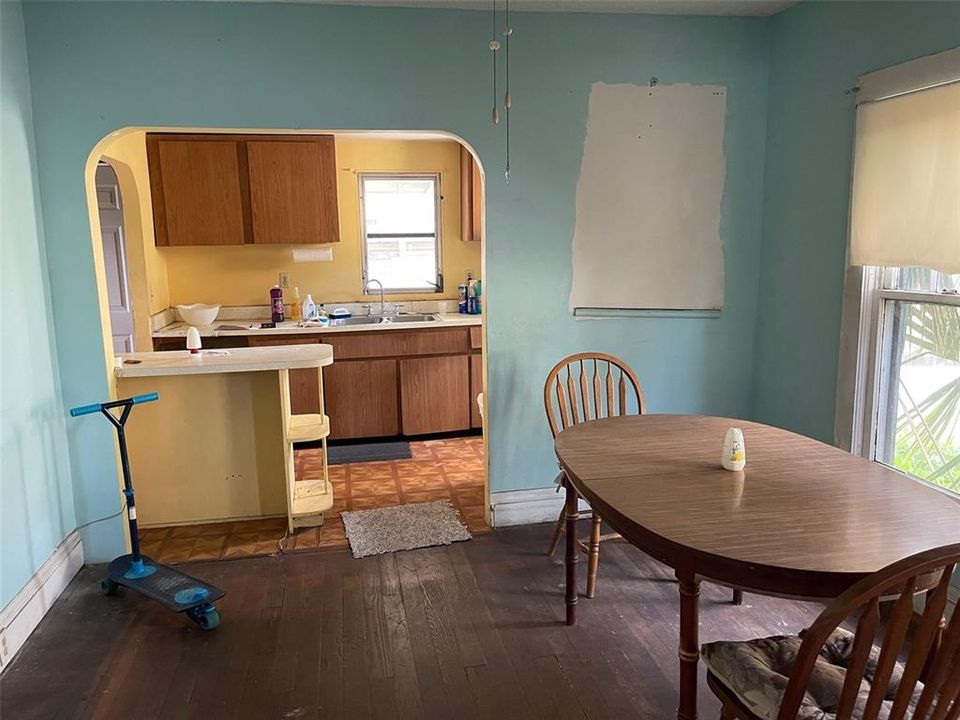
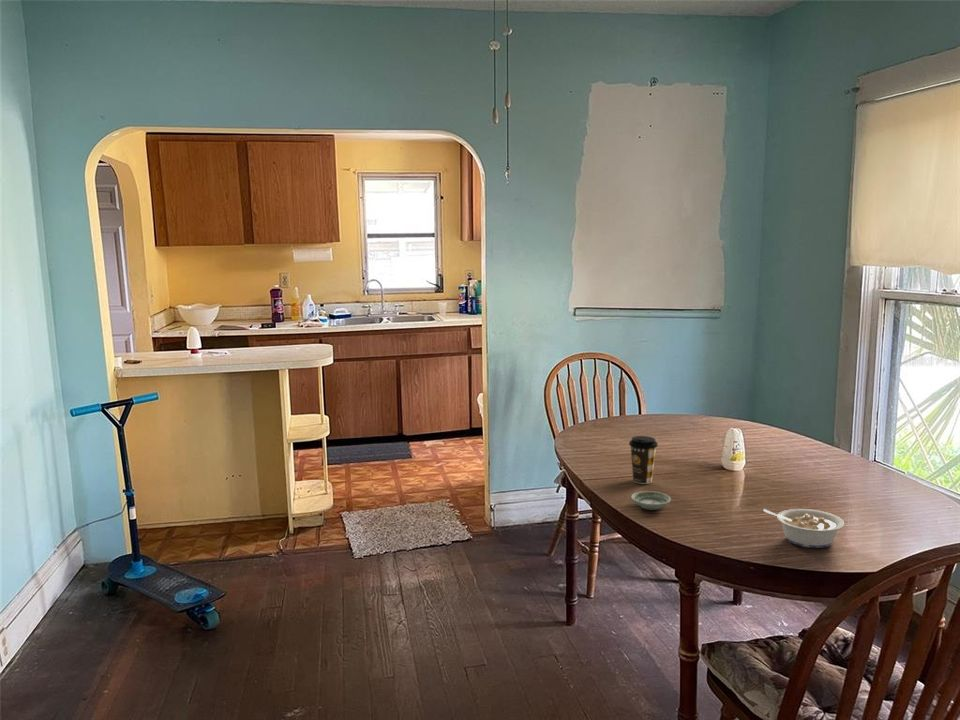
+ saucer [630,490,672,511]
+ legume [762,508,845,549]
+ coffee cup [628,435,659,485]
